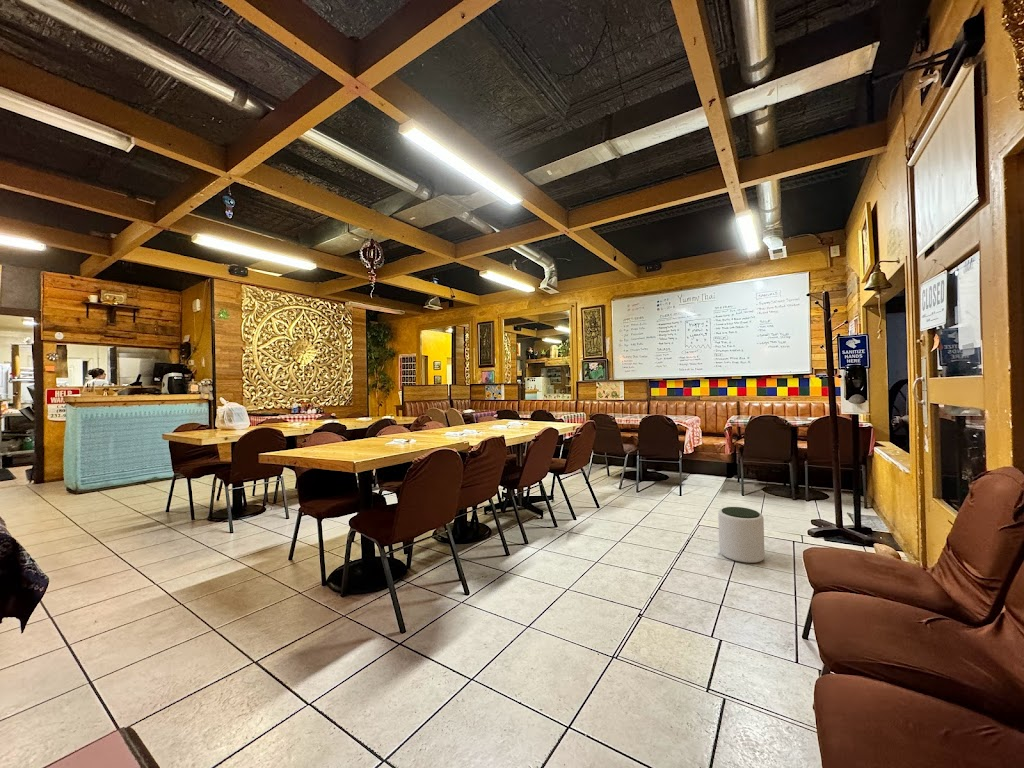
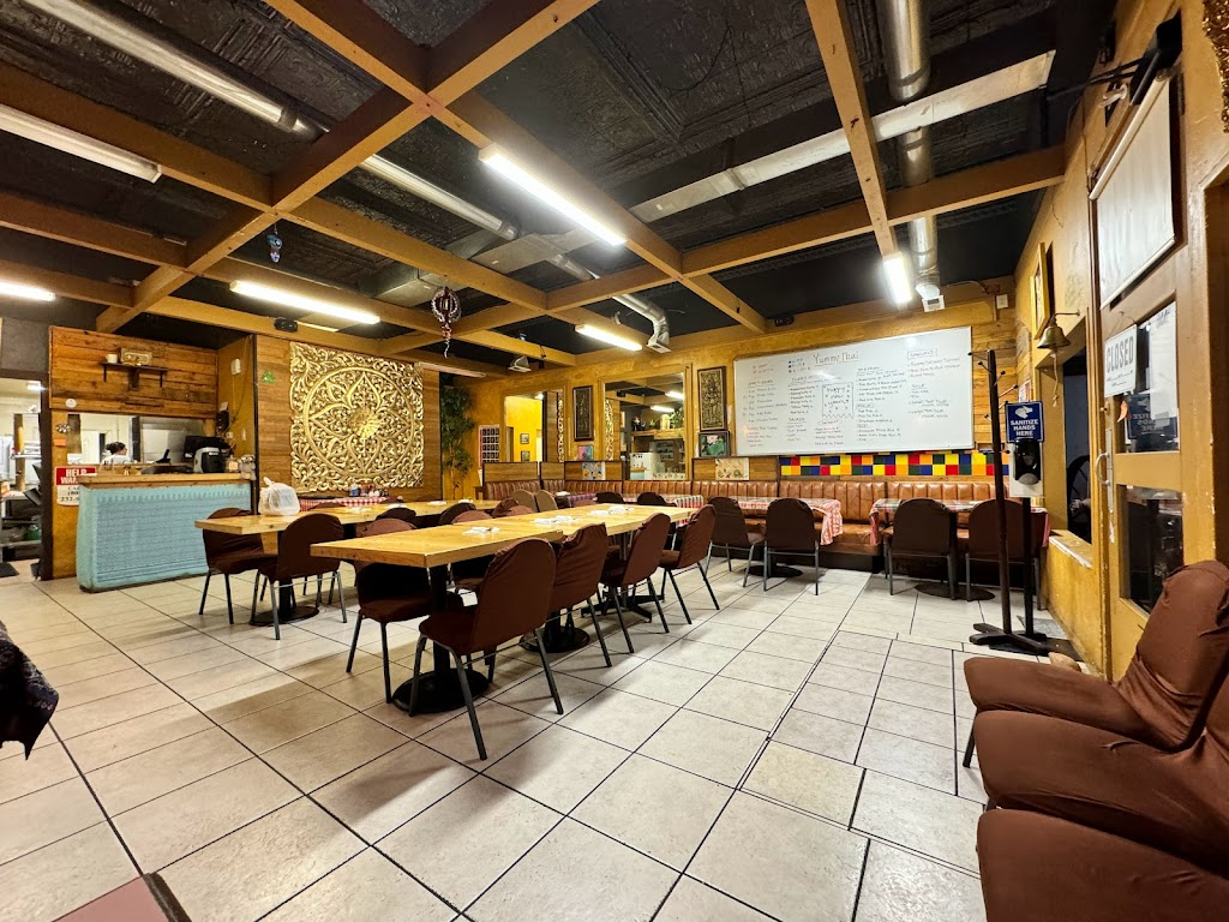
- plant pot [717,506,766,564]
